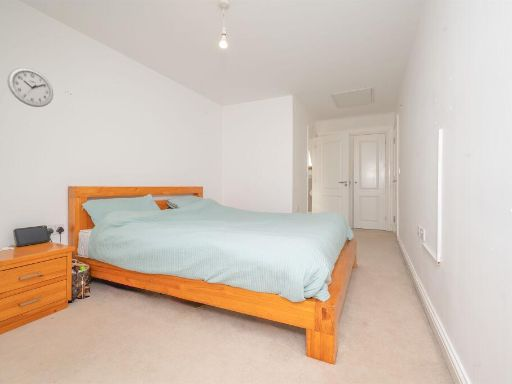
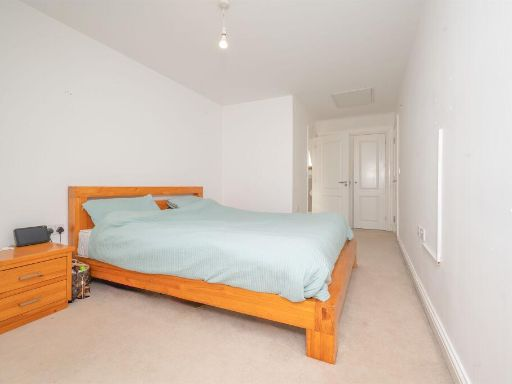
- wall clock [6,67,54,108]
